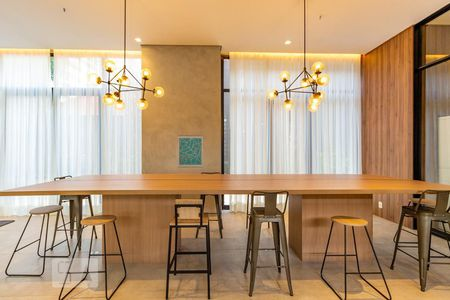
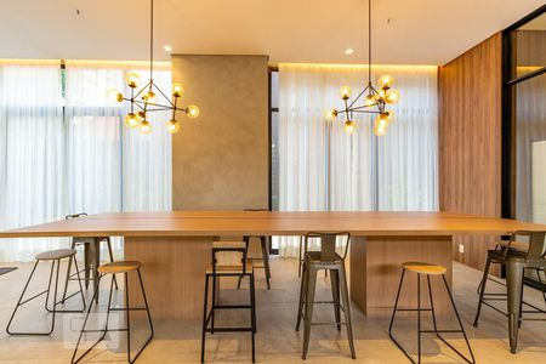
- wall art [177,134,204,168]
